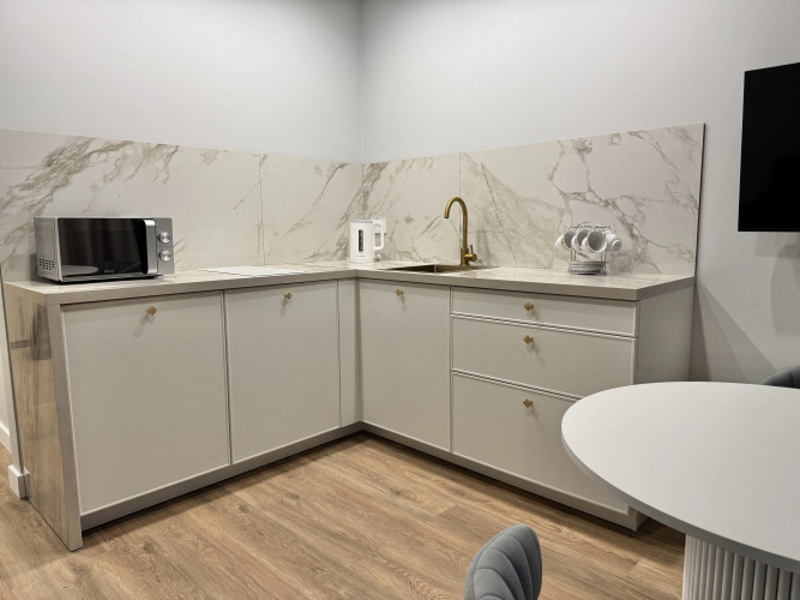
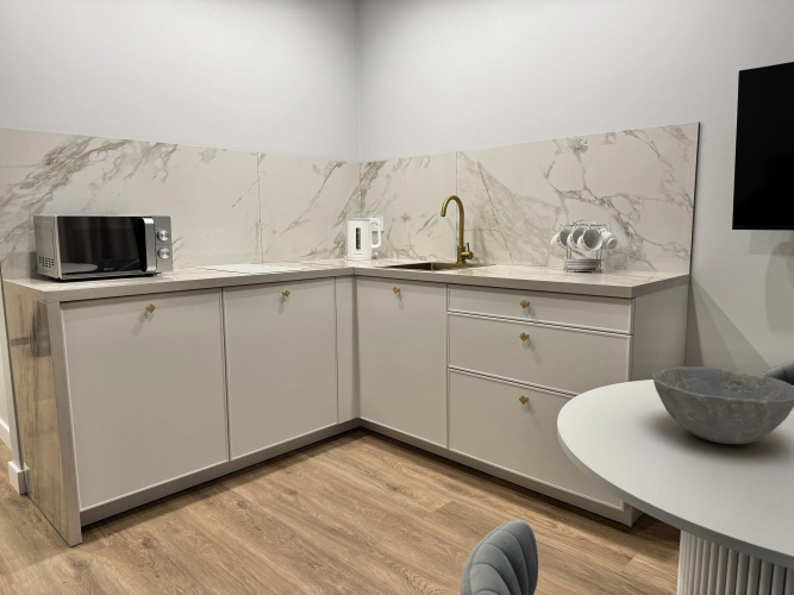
+ bowl [651,365,794,445]
